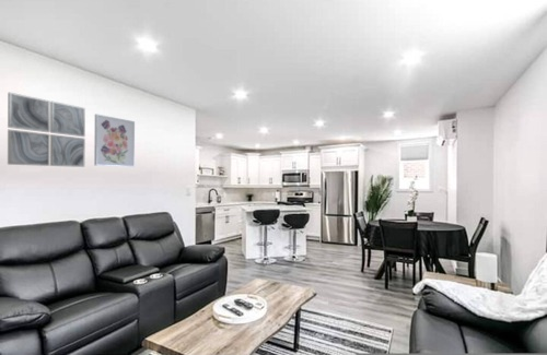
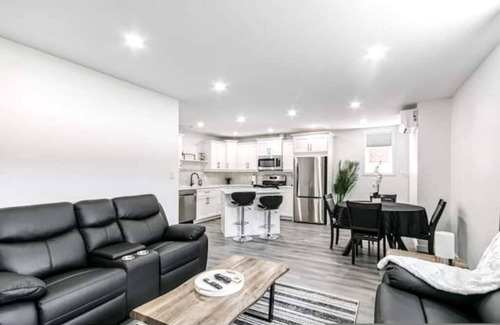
- wall art [7,92,86,168]
- wall art [93,113,136,168]
